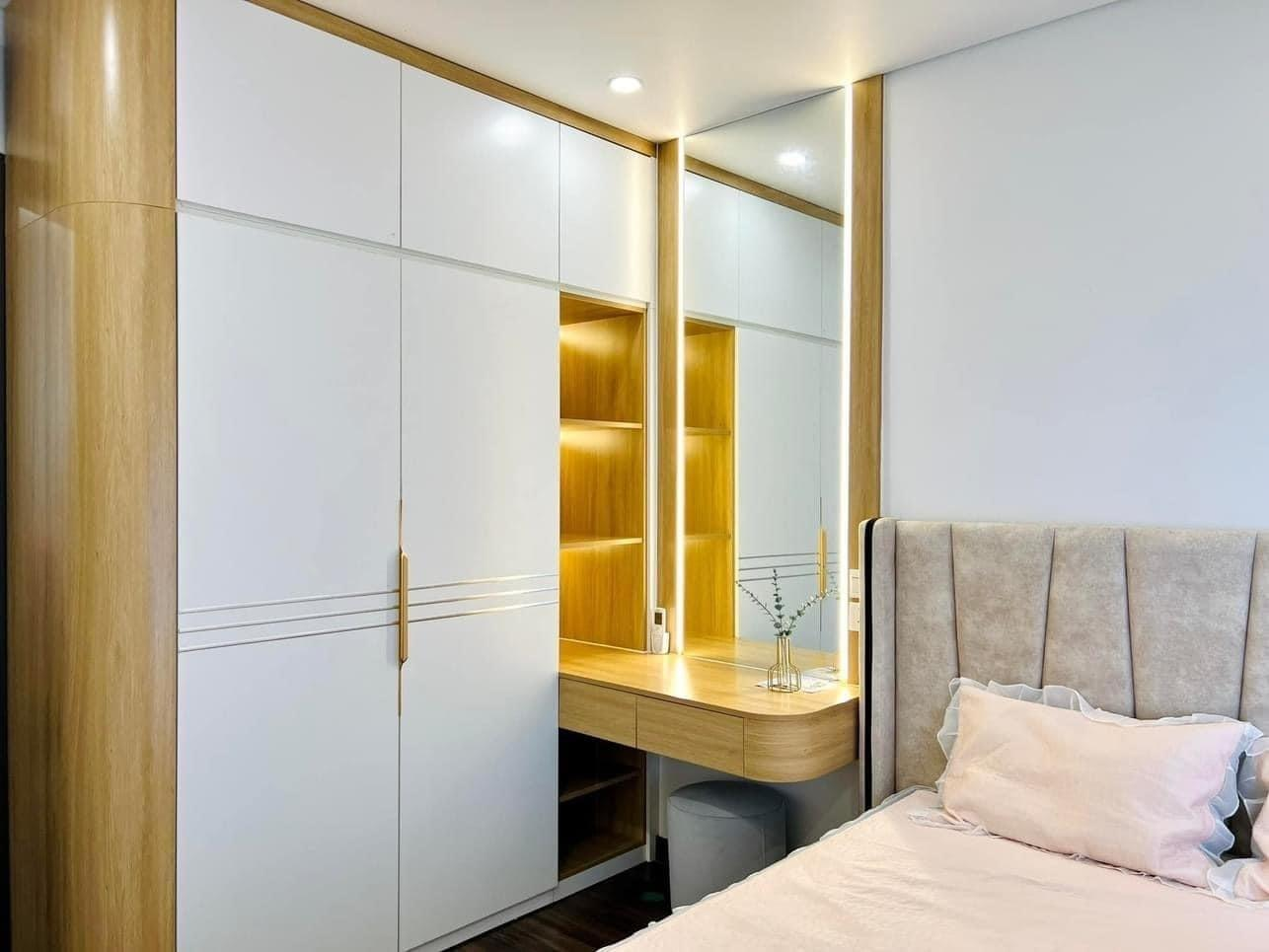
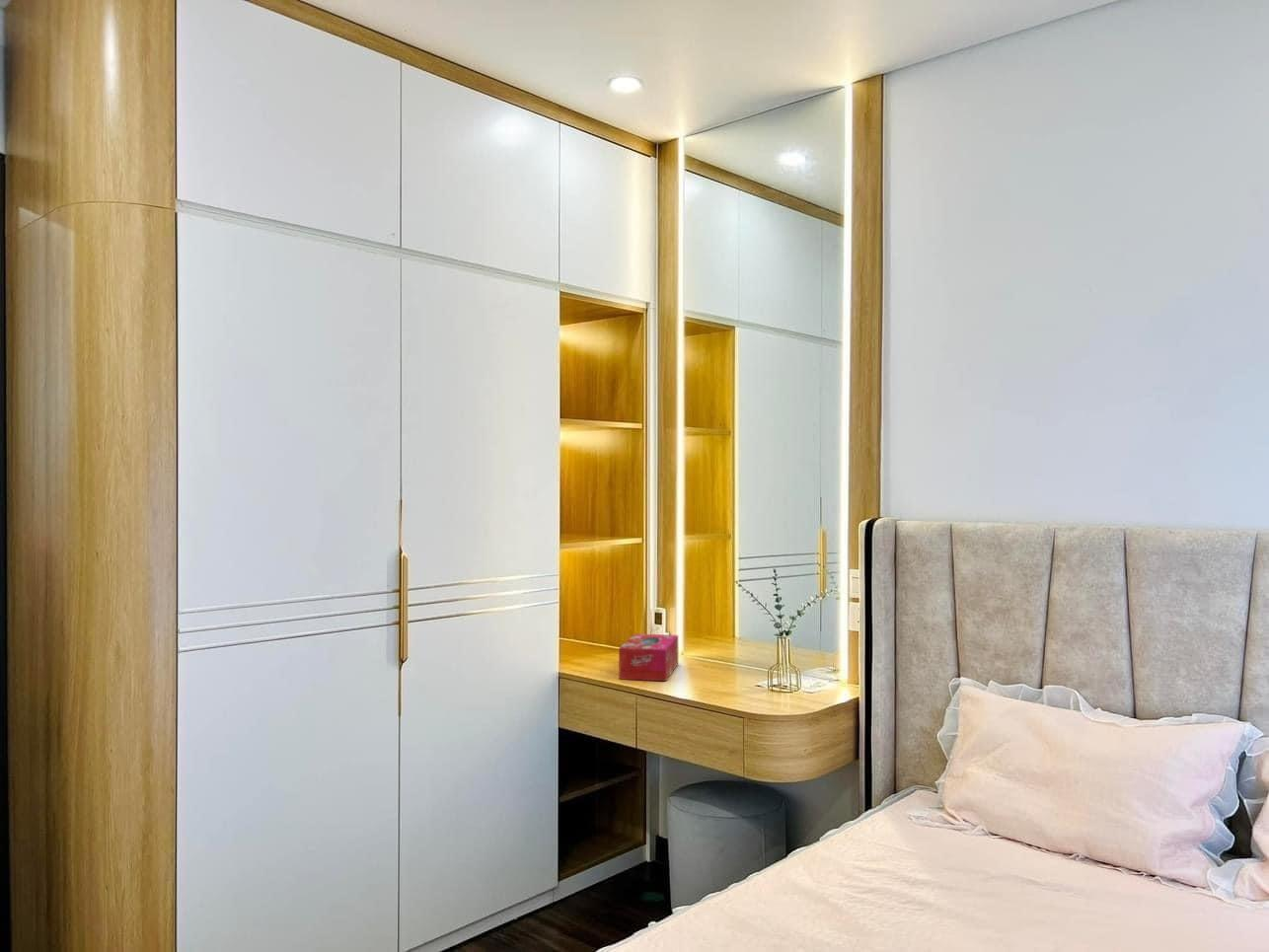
+ tissue box [618,632,679,682]
